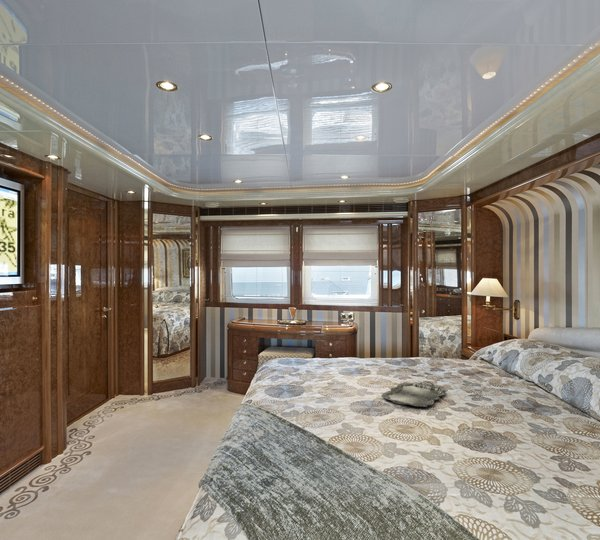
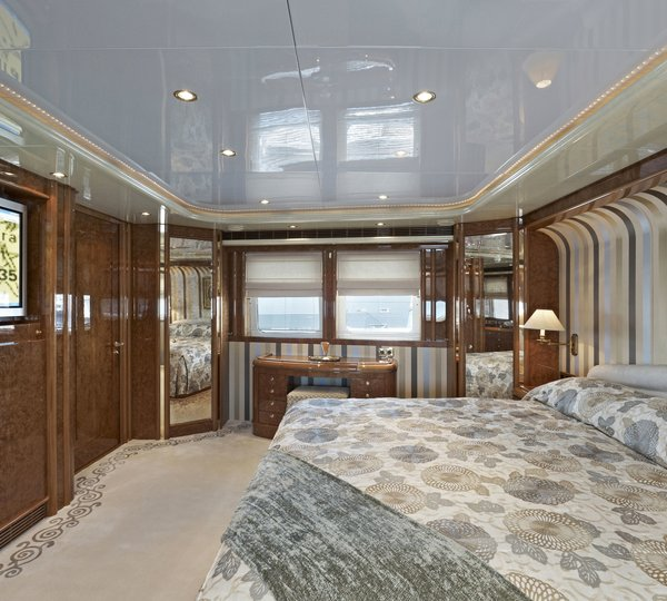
- serving tray [381,380,447,408]
